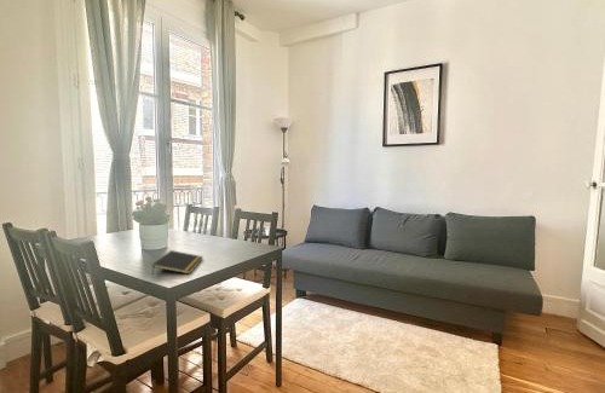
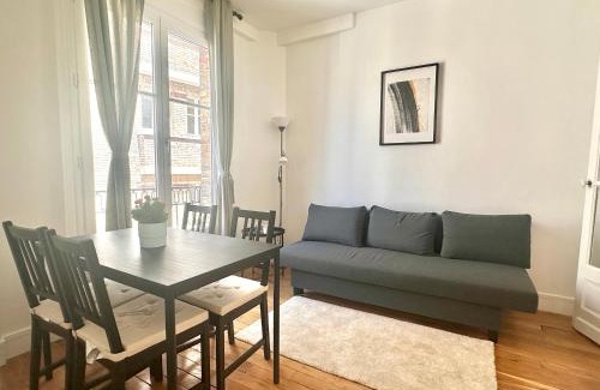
- notepad [150,249,204,276]
